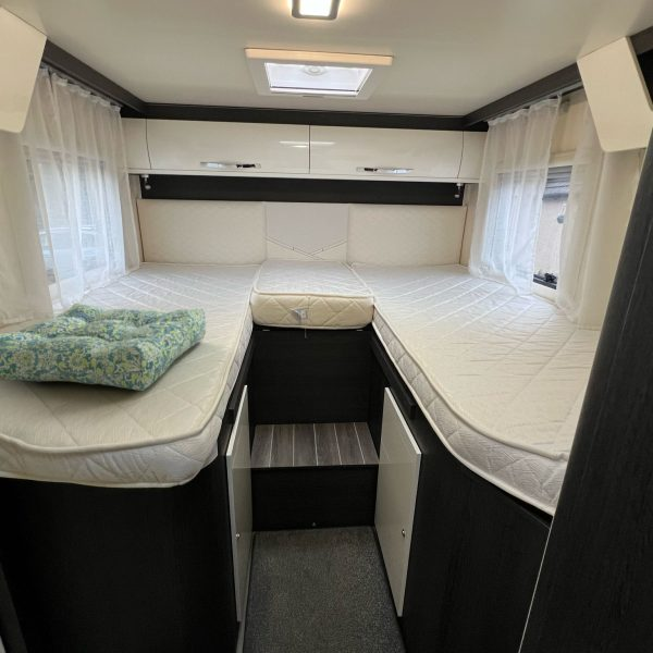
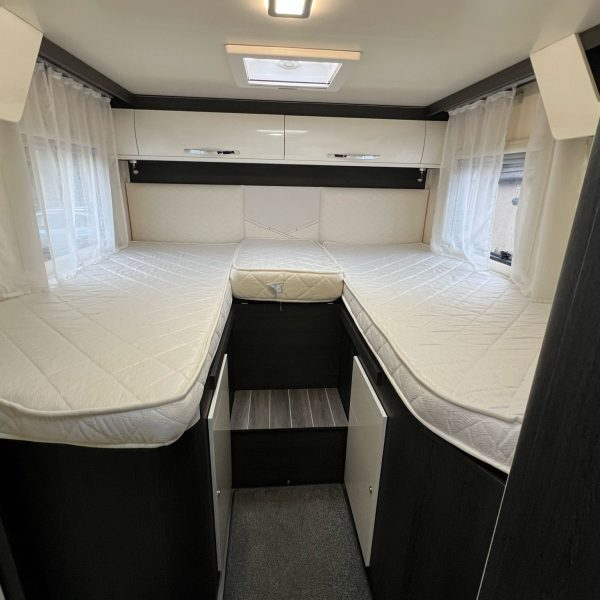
- seat cushion [0,301,207,392]
